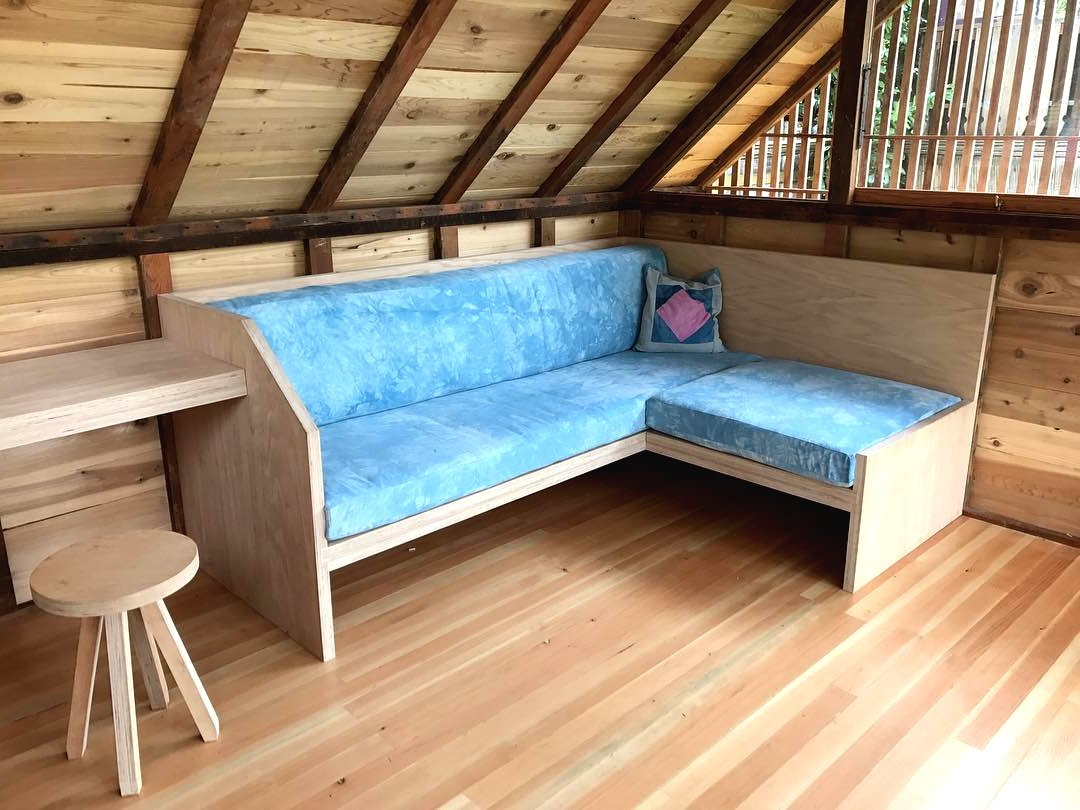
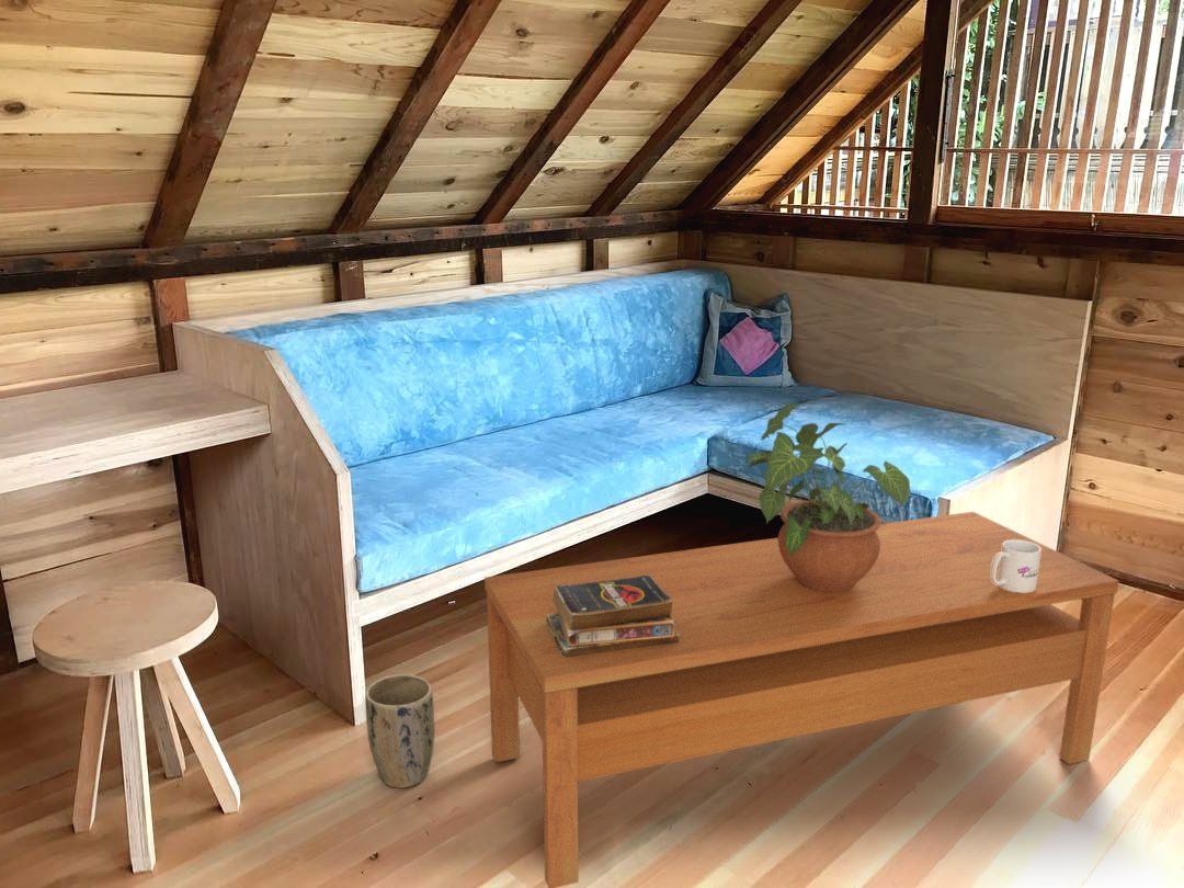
+ potted plant [742,401,911,592]
+ books [546,574,680,657]
+ mug [991,539,1041,593]
+ plant pot [364,673,435,789]
+ coffee table [483,511,1119,888]
